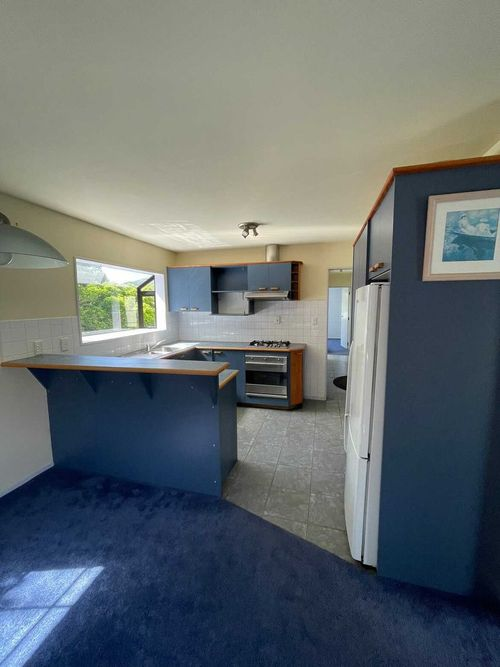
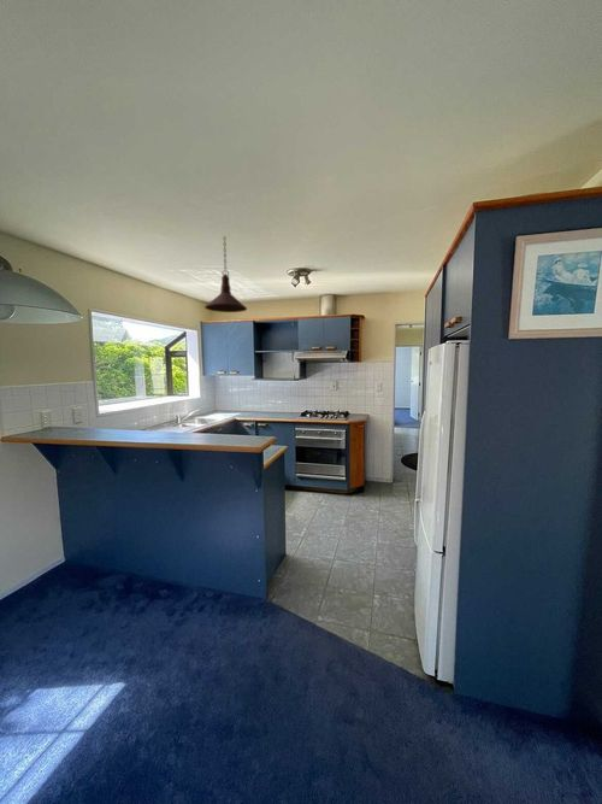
+ pendant light [203,235,248,313]
